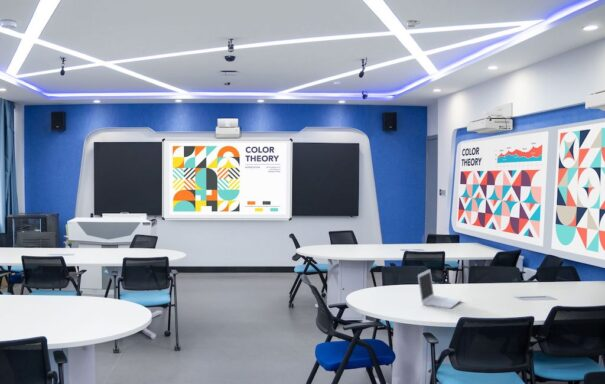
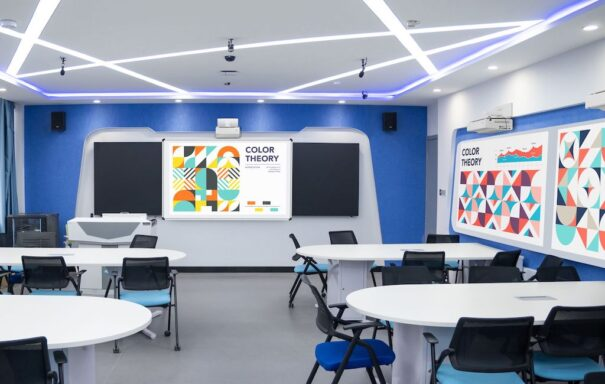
- laptop [417,268,462,309]
